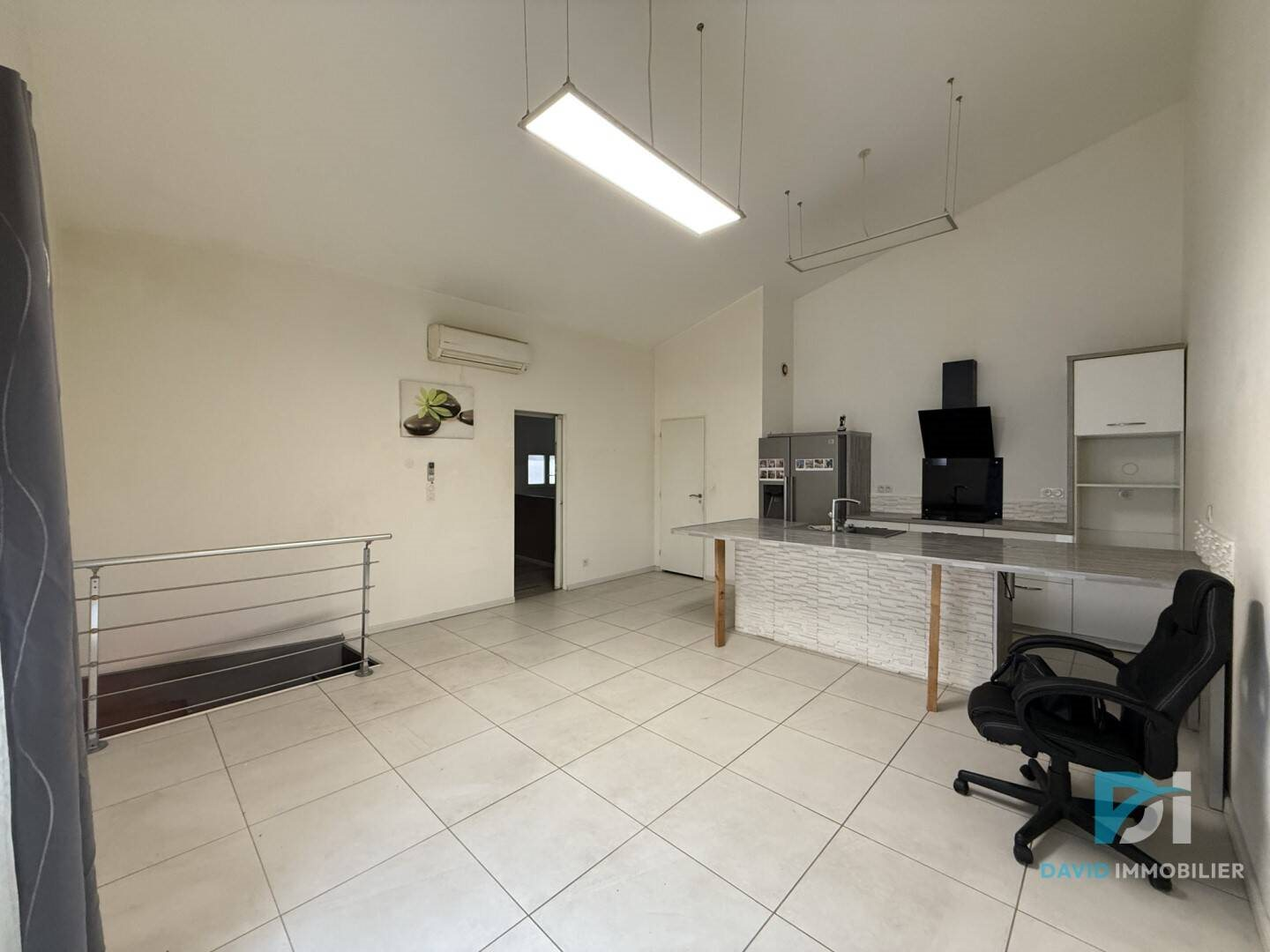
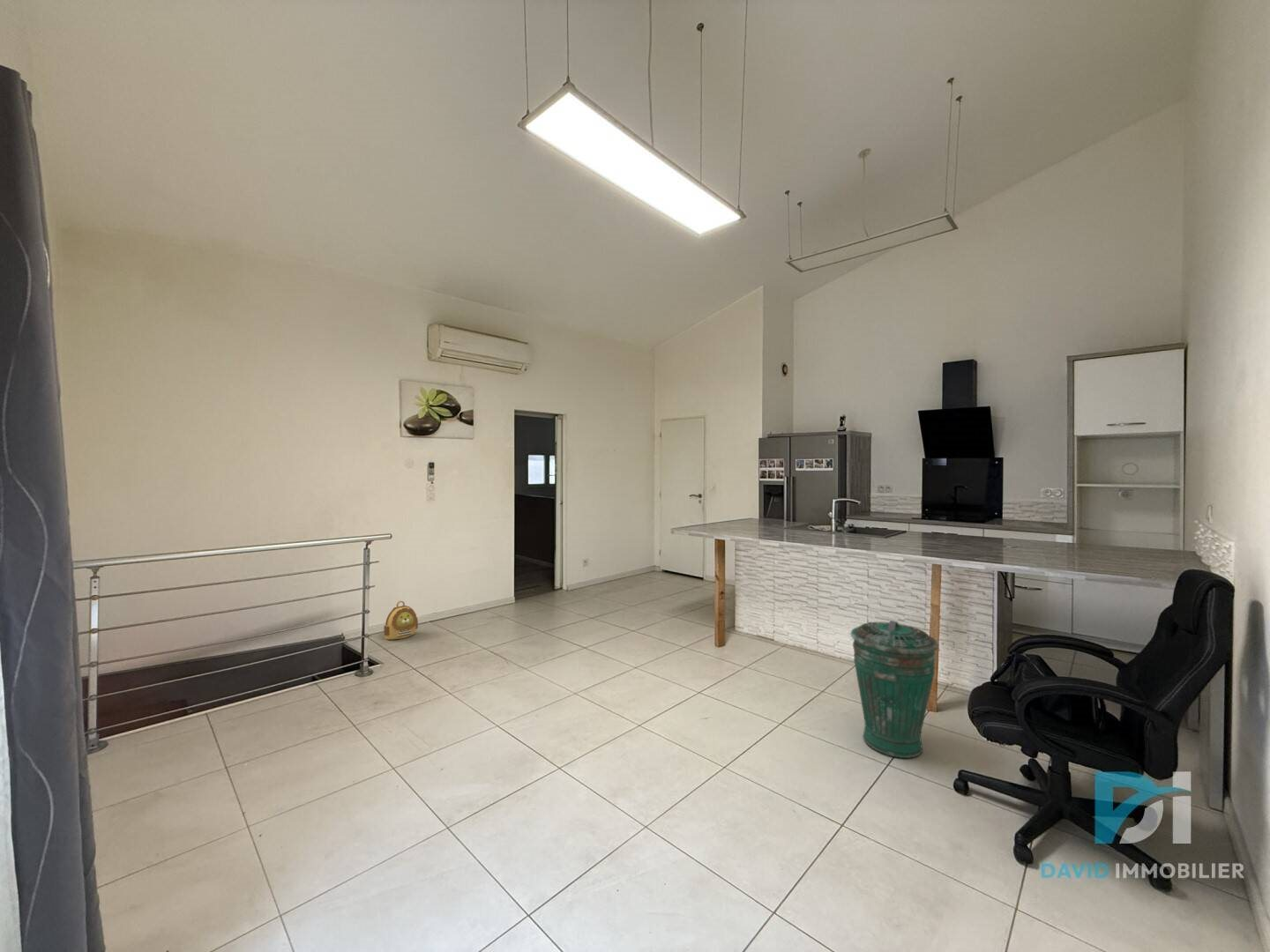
+ trash can [850,620,939,759]
+ backpack [383,600,419,641]
